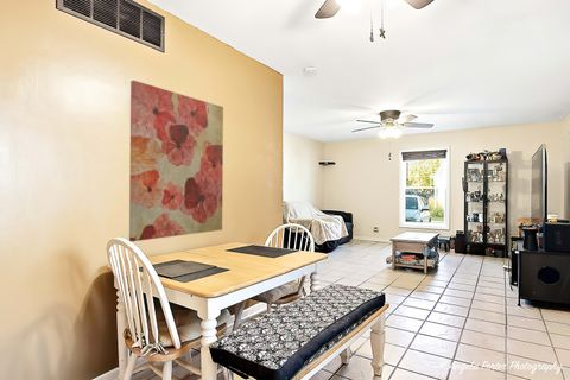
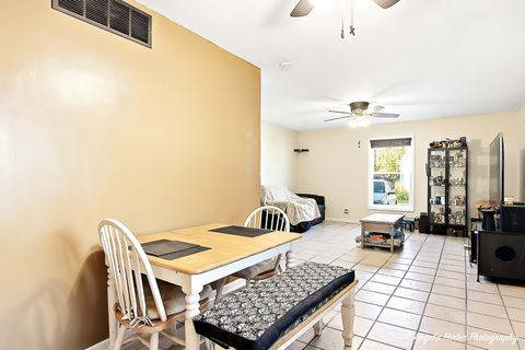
- wall art [128,80,224,242]
